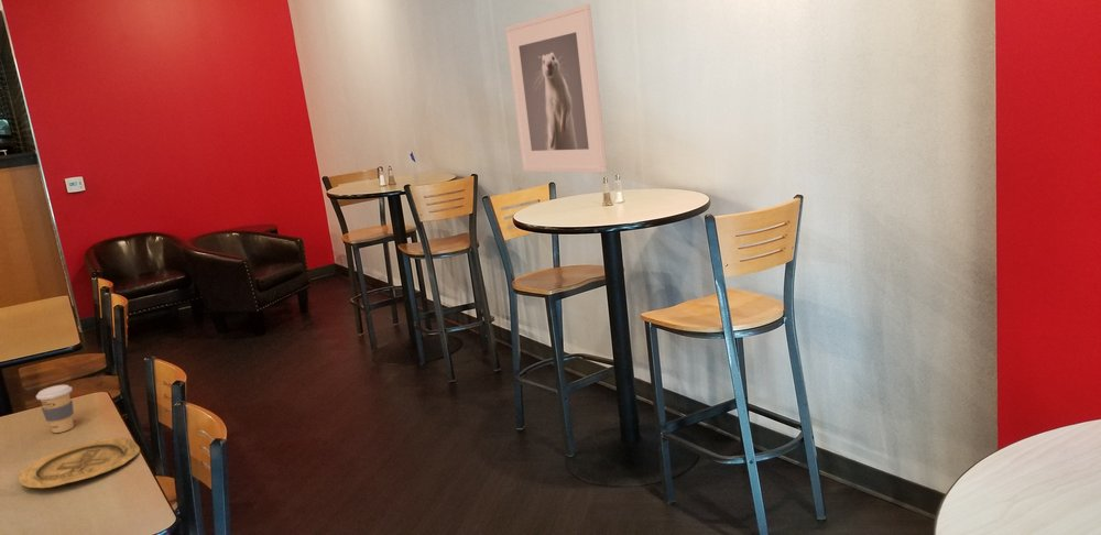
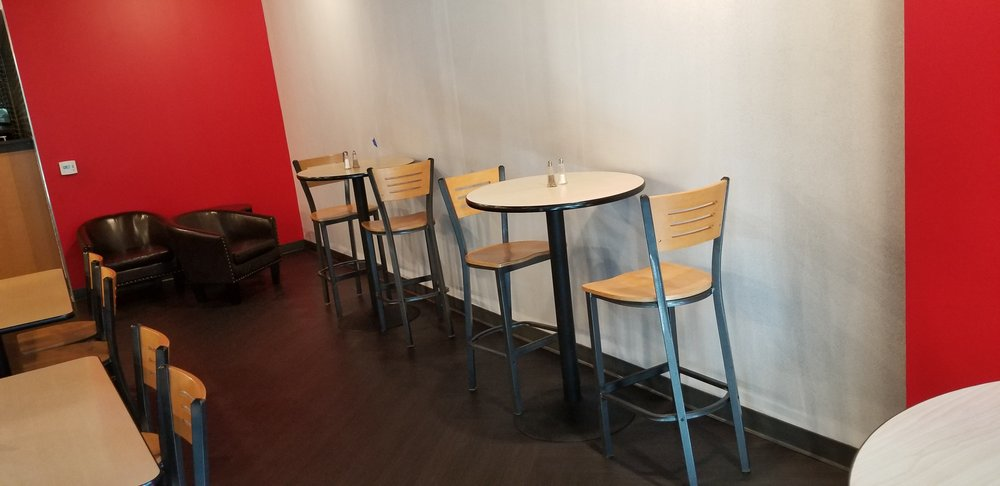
- plate [18,436,141,489]
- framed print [504,2,609,174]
- coffee cup [35,384,75,434]
